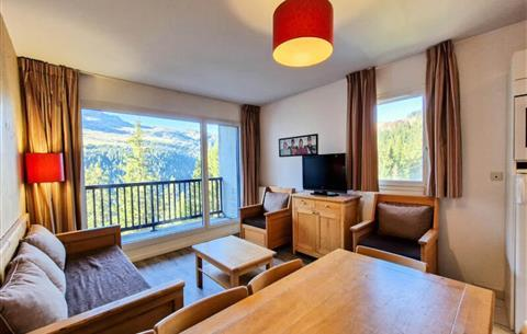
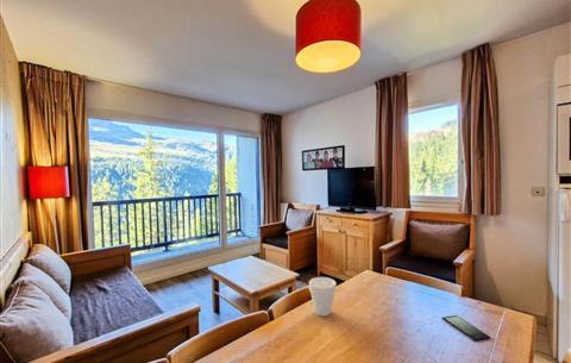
+ smartphone [440,314,491,342]
+ cup [308,276,338,318]
